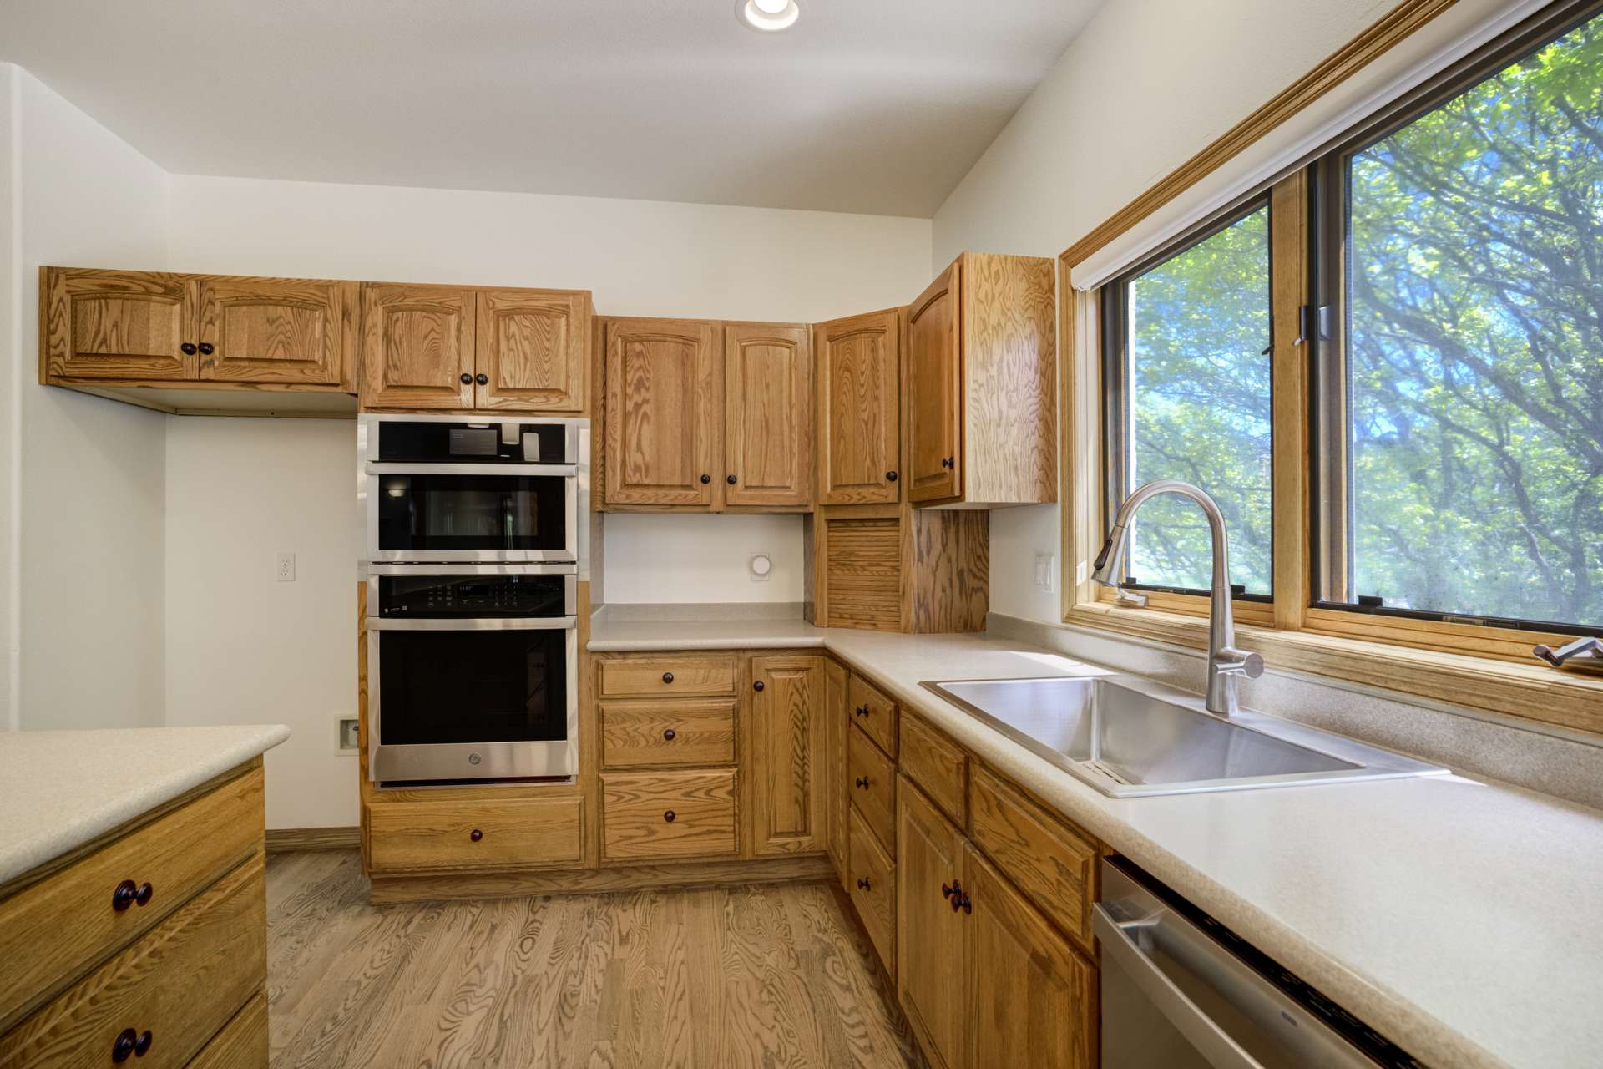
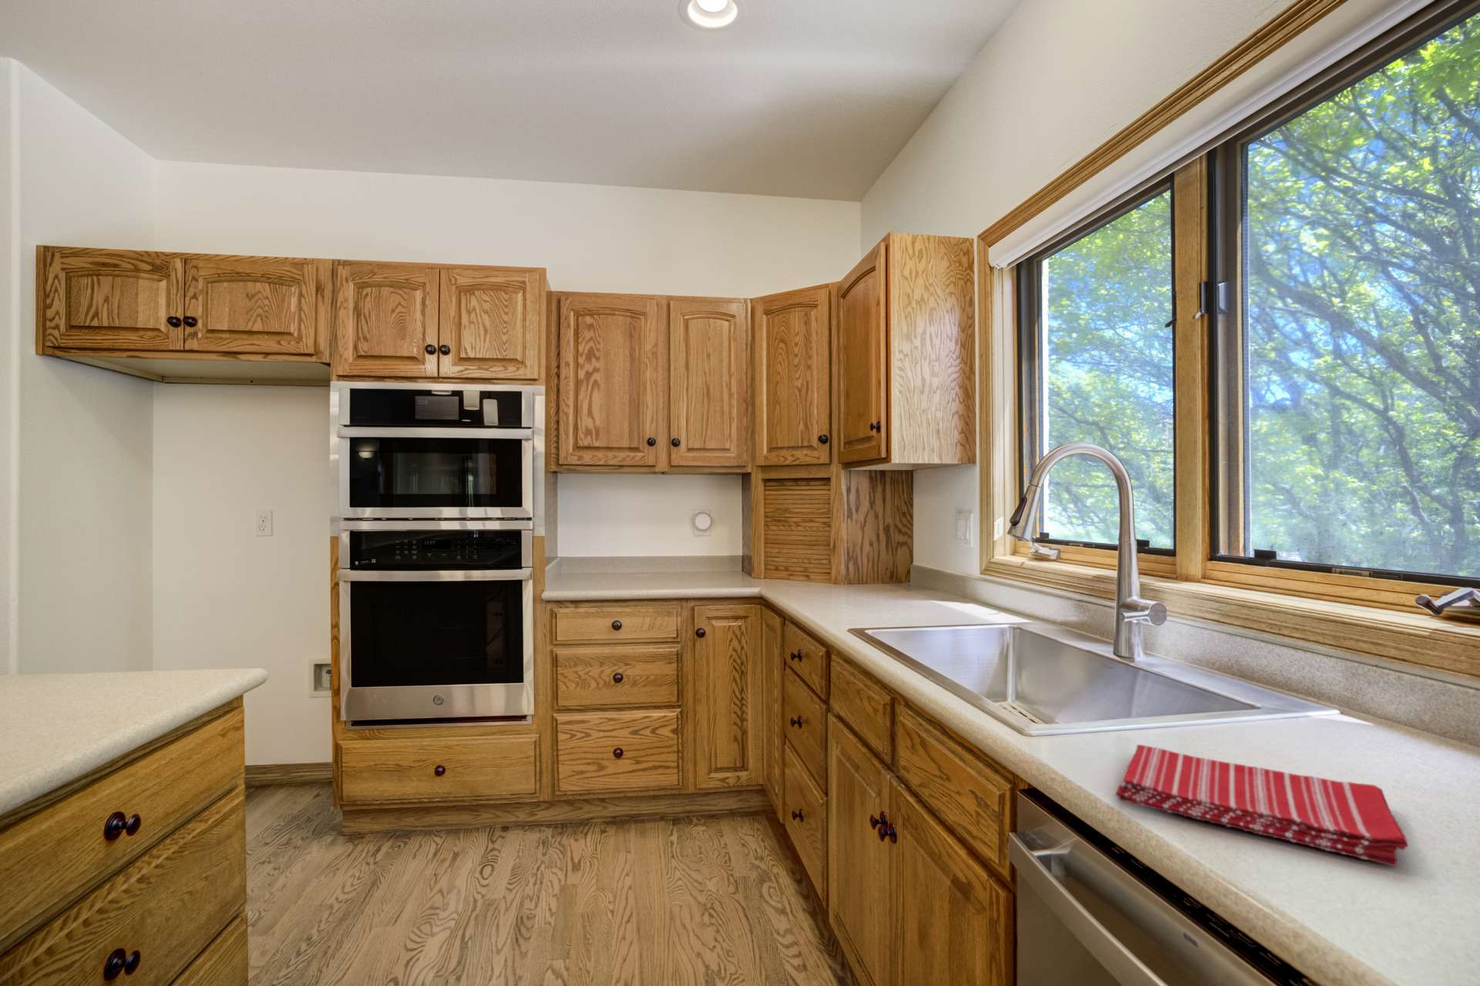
+ dish towel [1114,744,1410,867]
